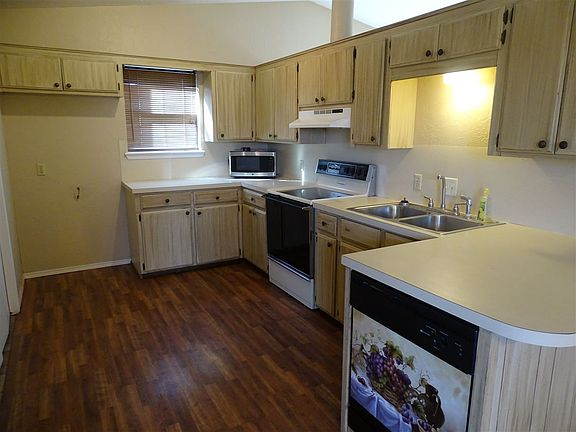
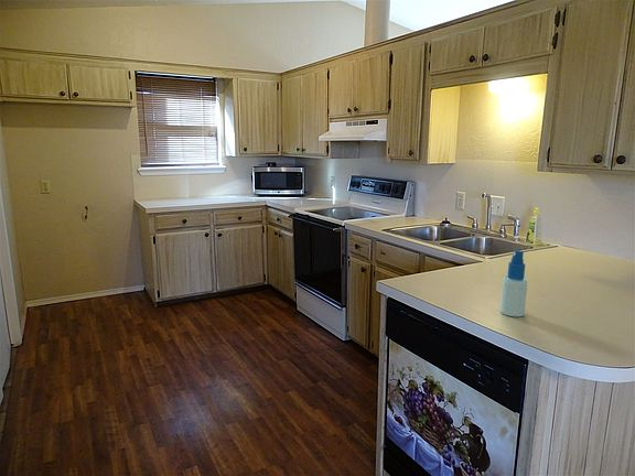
+ spray bottle [499,249,528,317]
